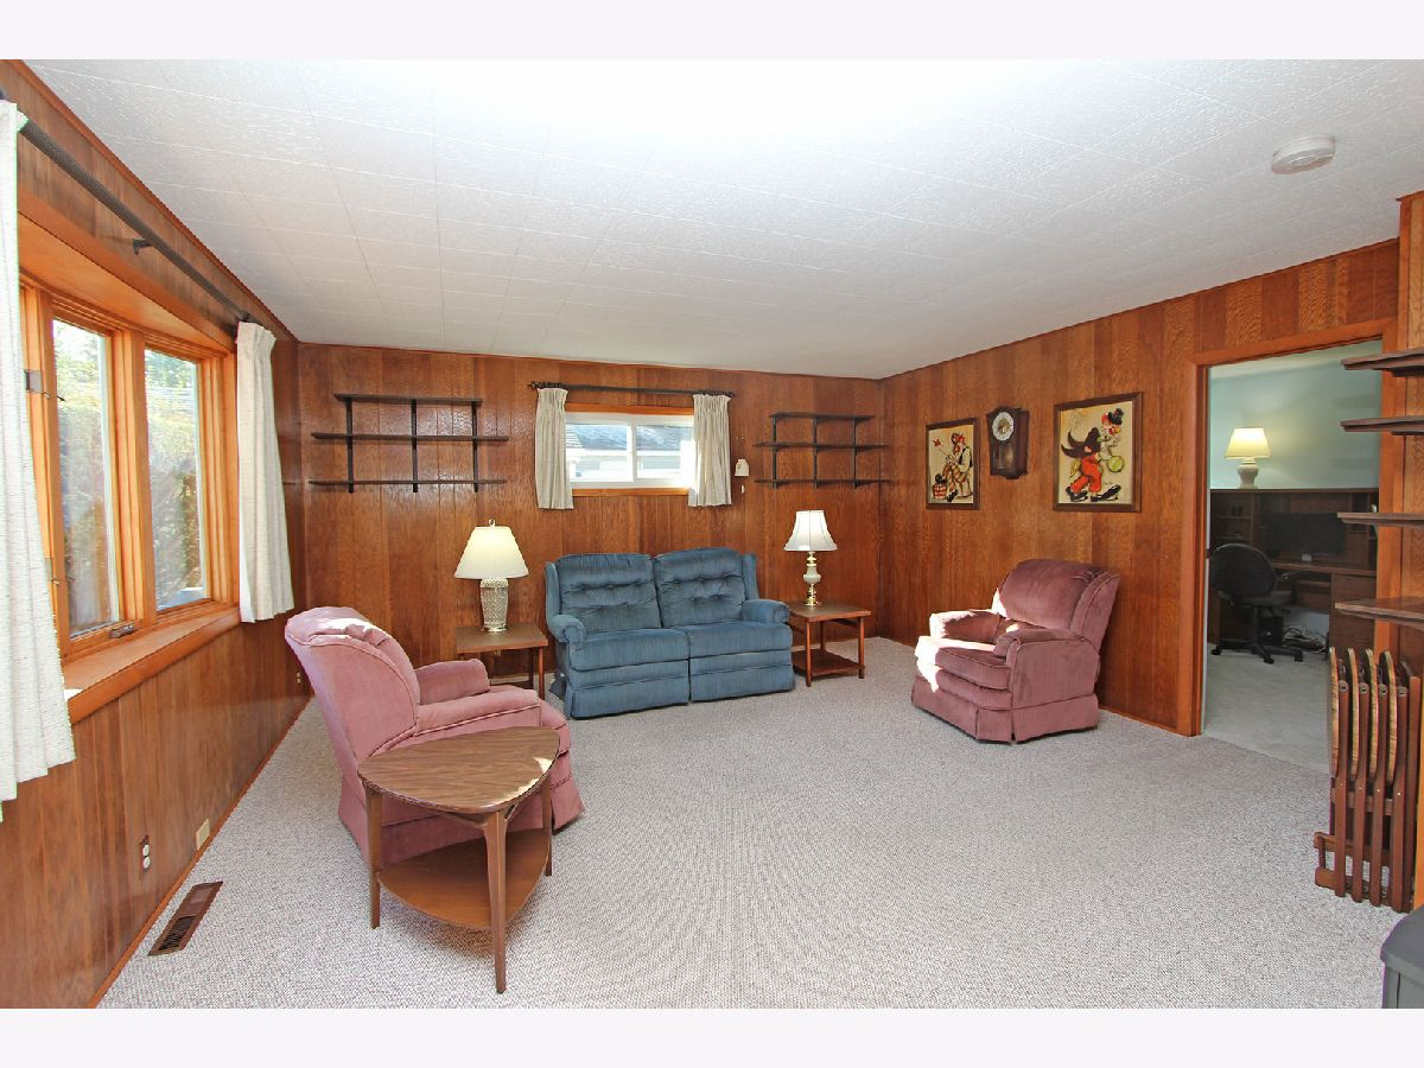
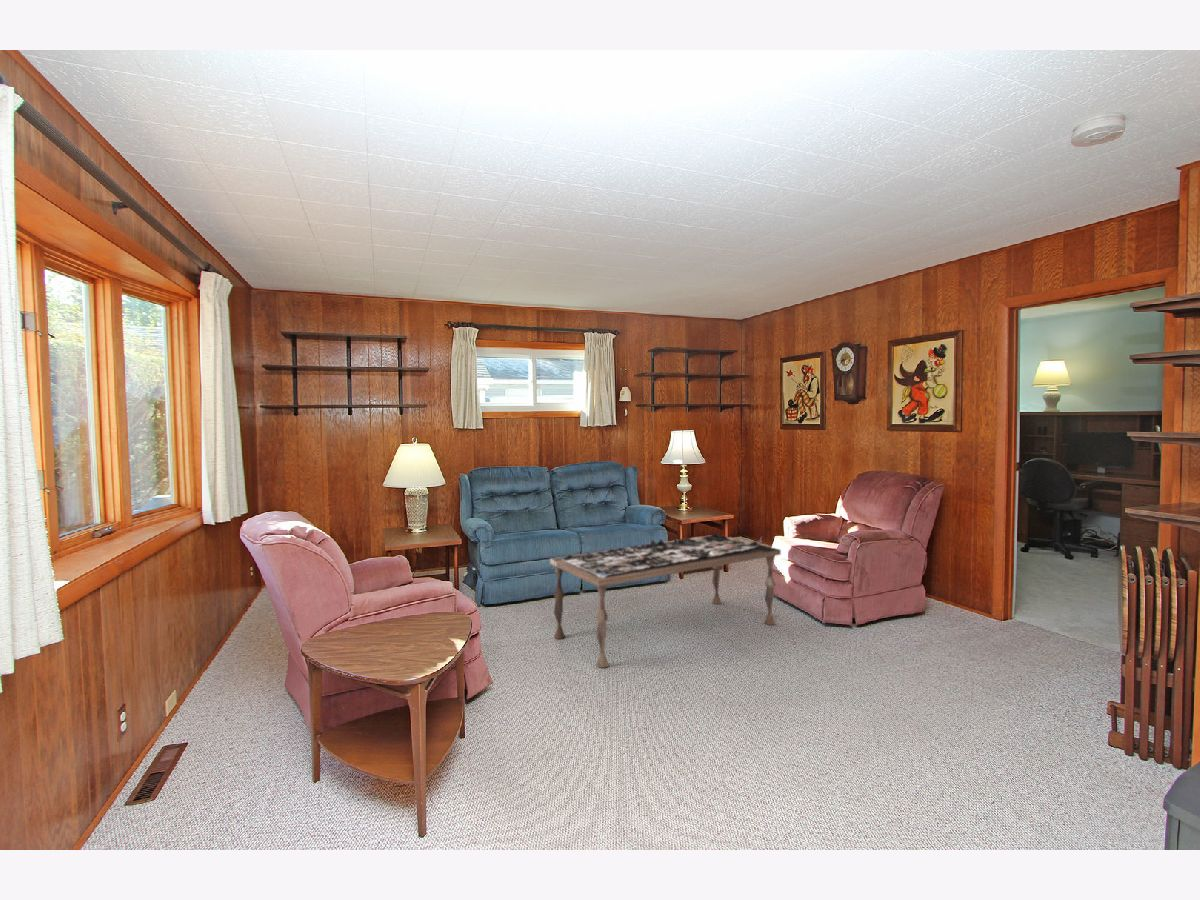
+ coffee table [549,533,782,669]
